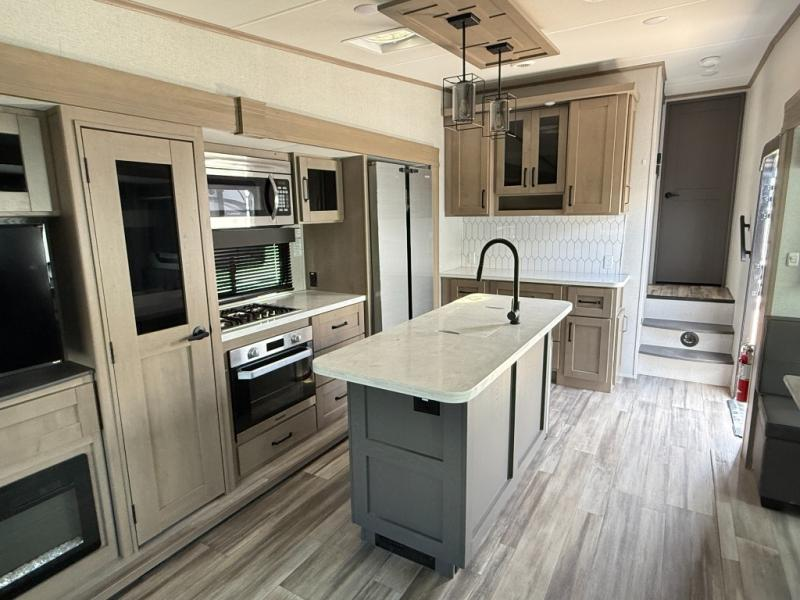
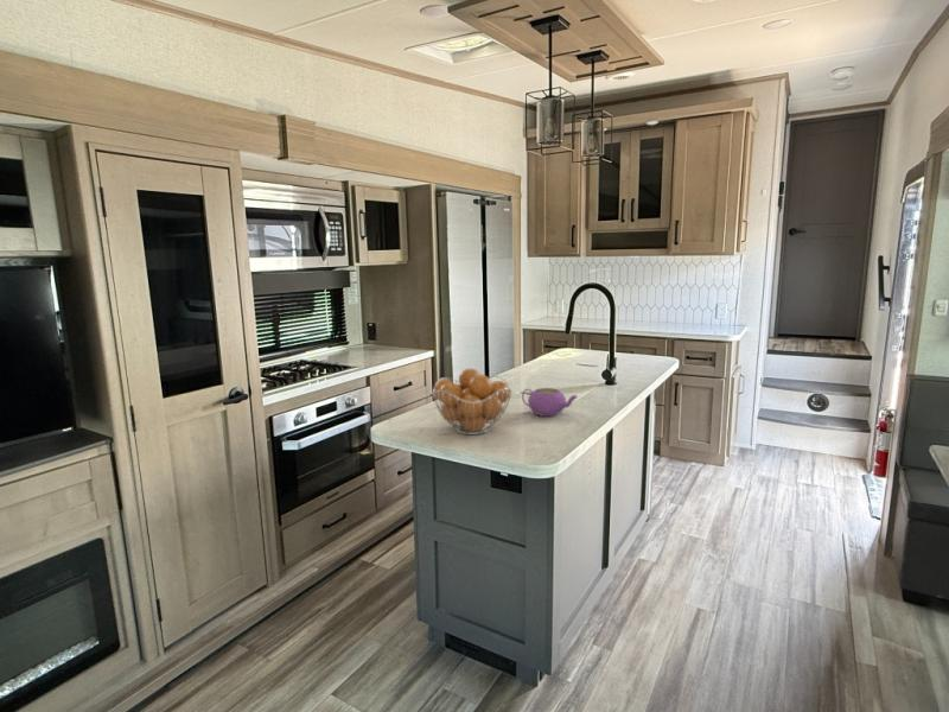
+ fruit basket [431,367,514,436]
+ teapot [521,387,578,418]
